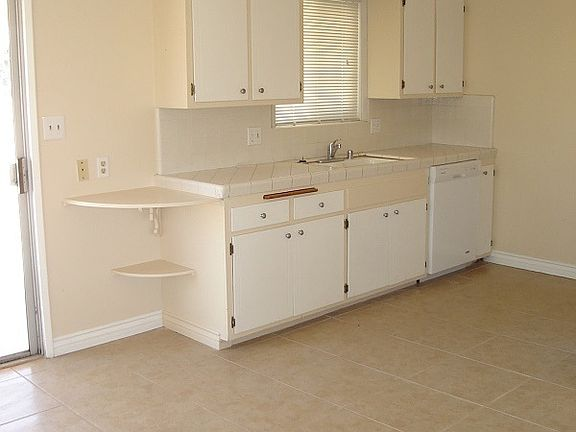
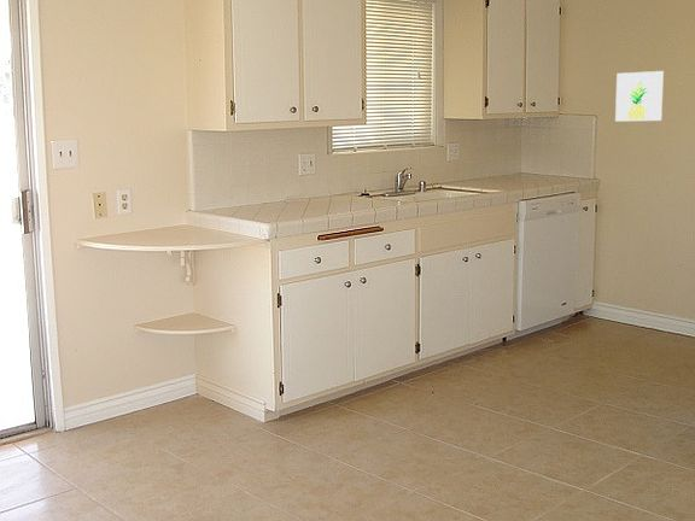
+ wall art [614,70,665,122]
